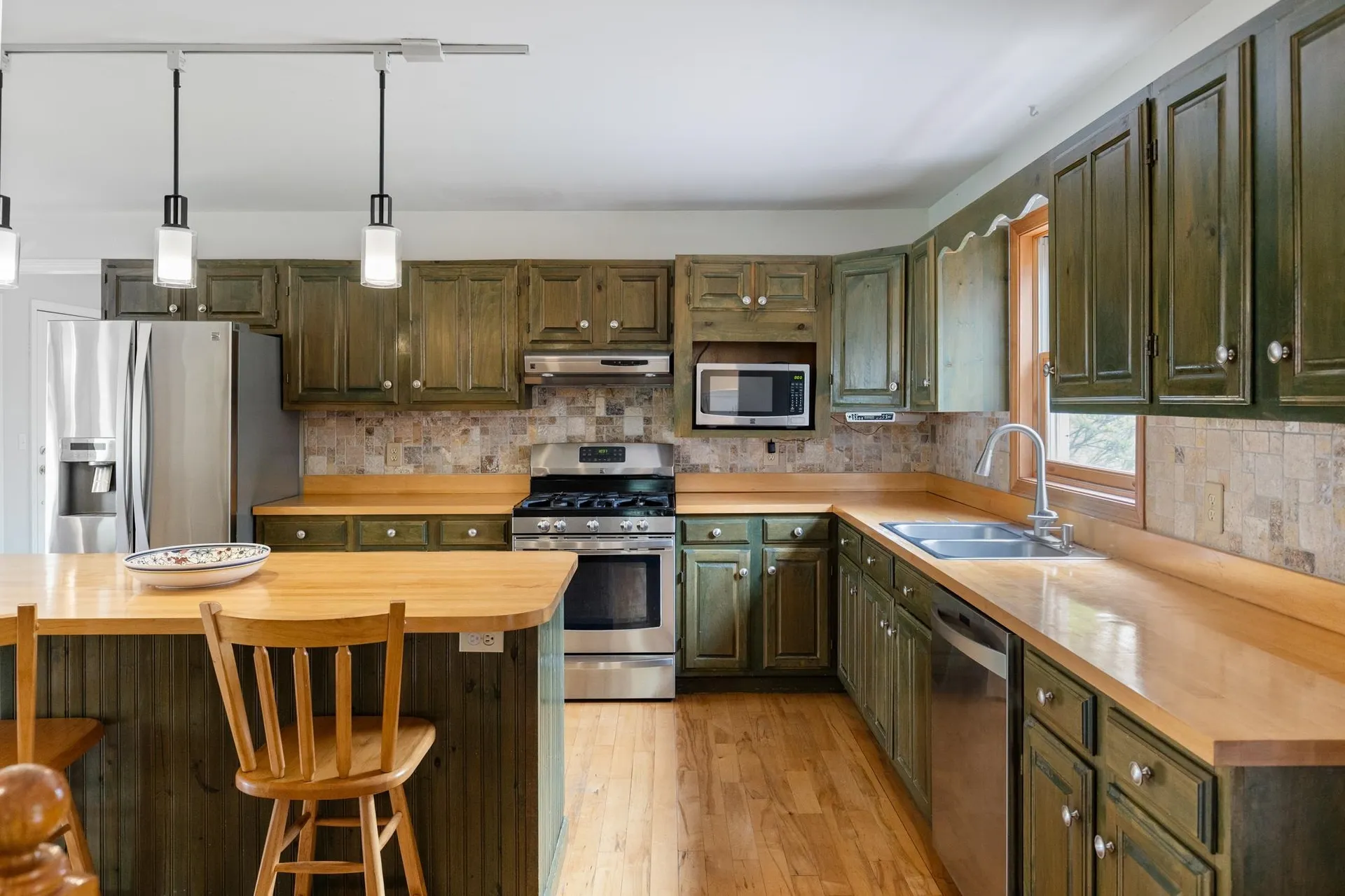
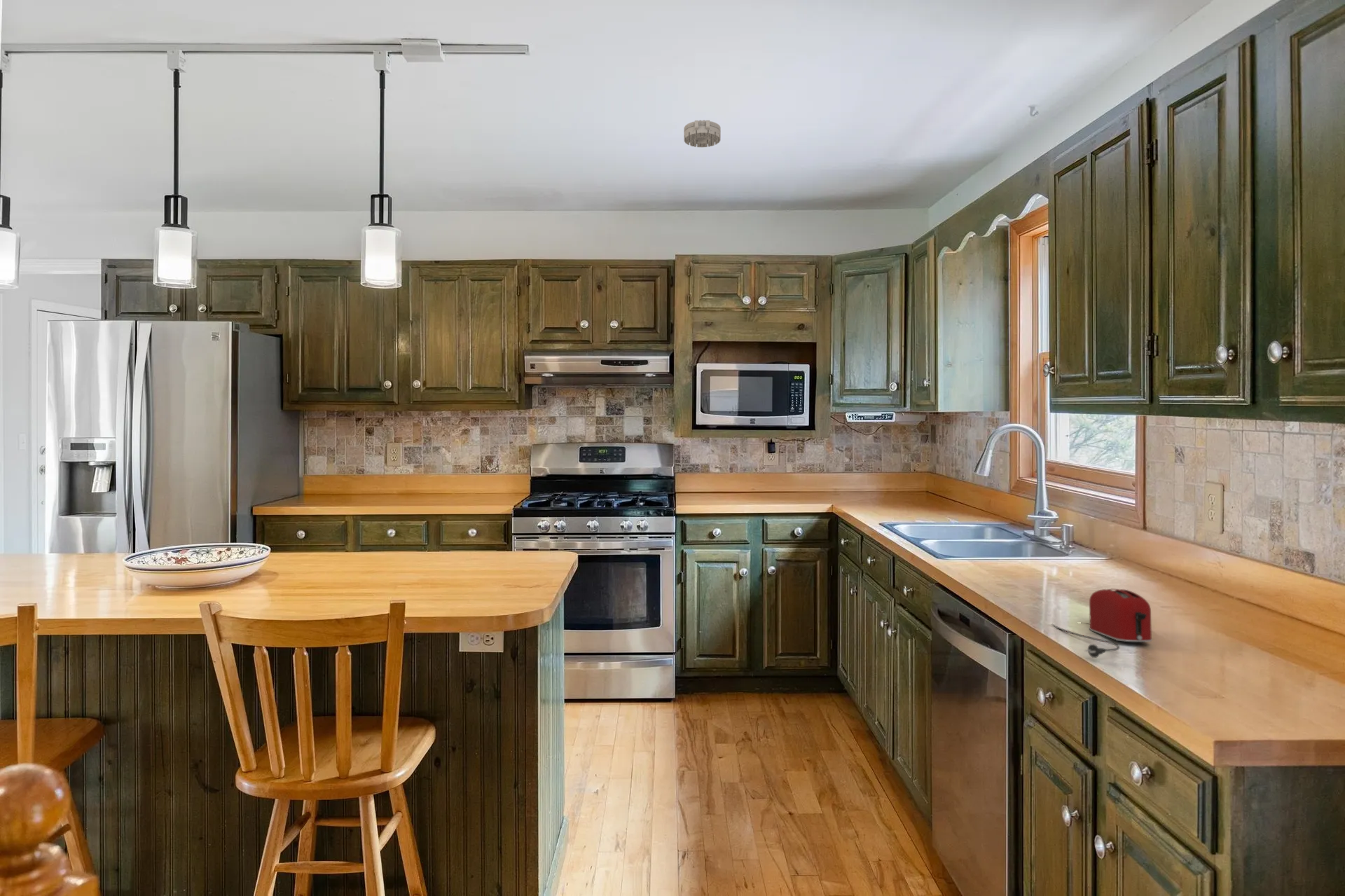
+ smoke detector [683,119,722,148]
+ toaster [1051,588,1153,659]
